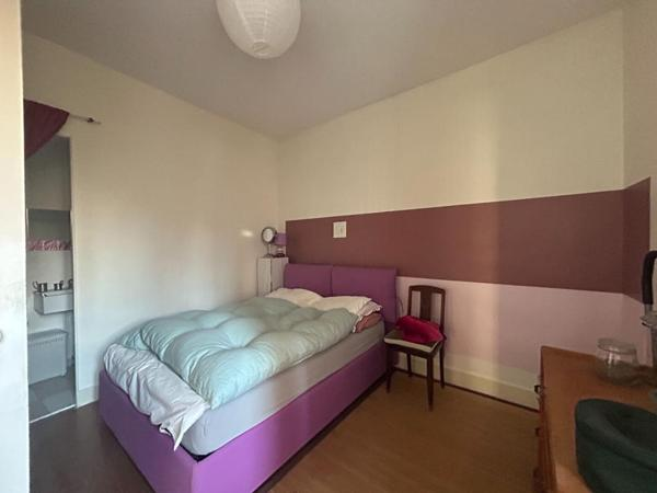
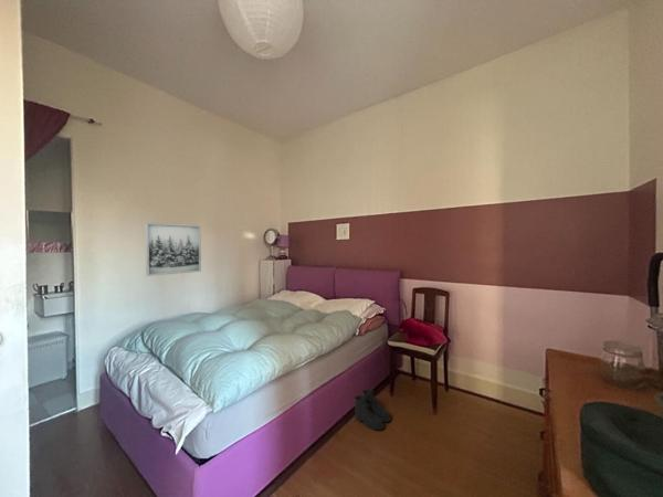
+ boots [352,389,392,431]
+ wall art [144,222,202,277]
